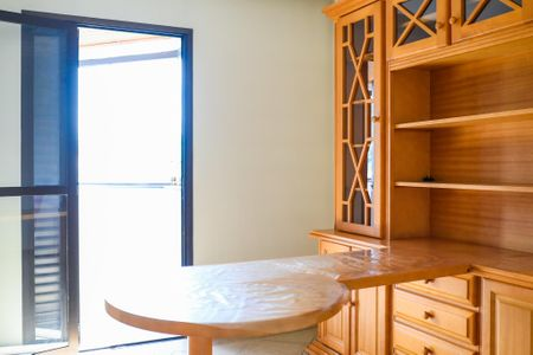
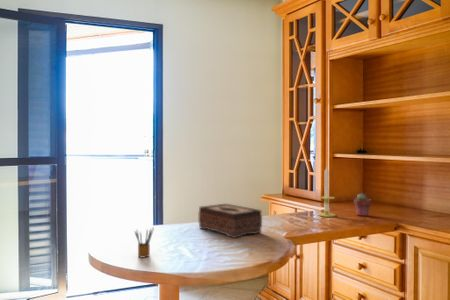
+ candle [316,166,337,218]
+ potted succulent [353,193,372,217]
+ tissue box [198,203,263,239]
+ pencil box [134,226,155,259]
